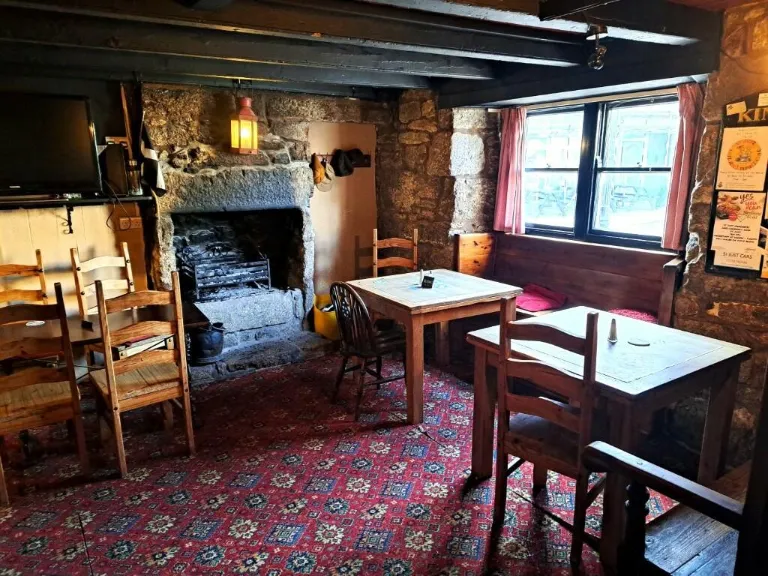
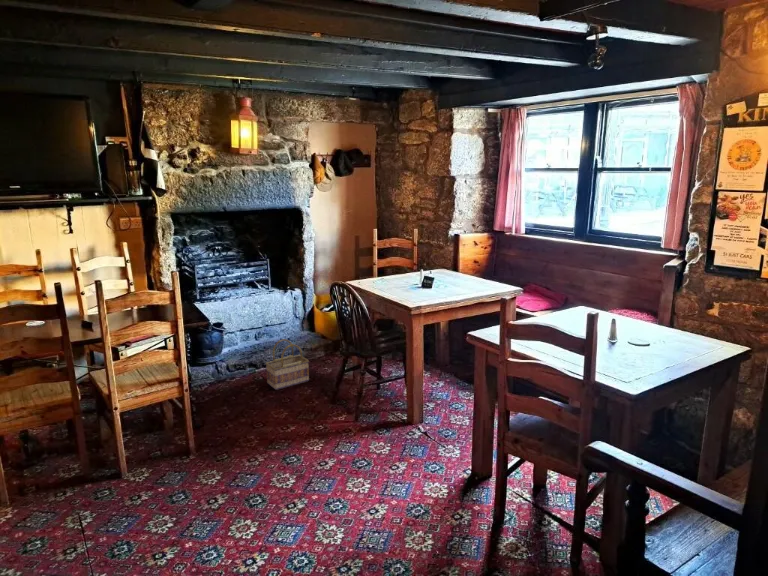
+ basket [265,338,310,391]
